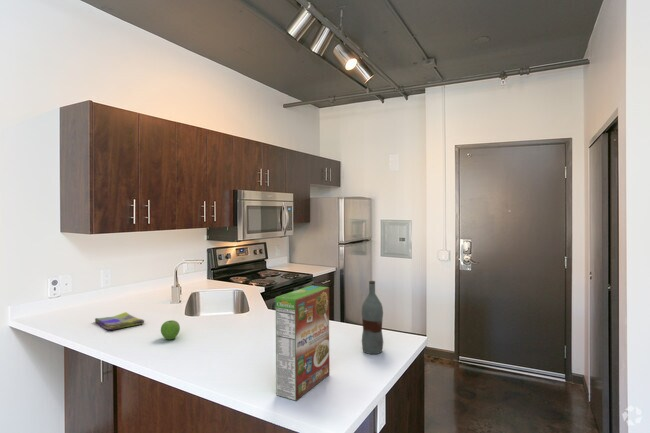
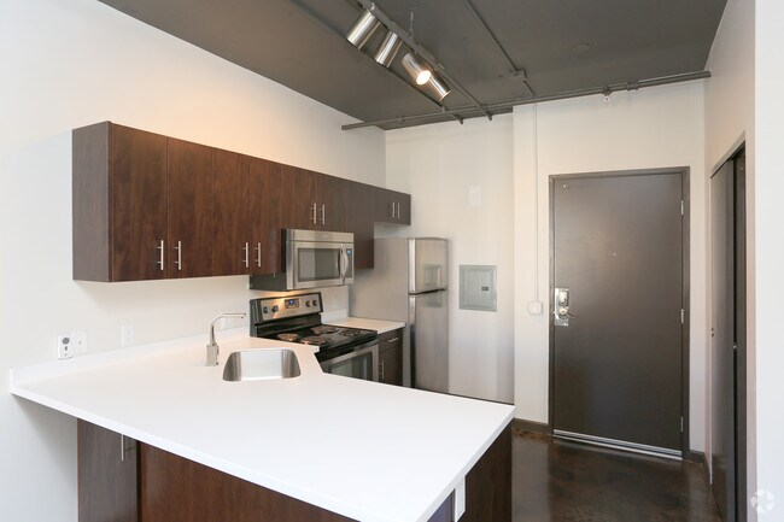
- fruit [160,319,181,340]
- bottle [361,280,384,355]
- cereal box [275,285,330,402]
- dish towel [94,311,145,331]
